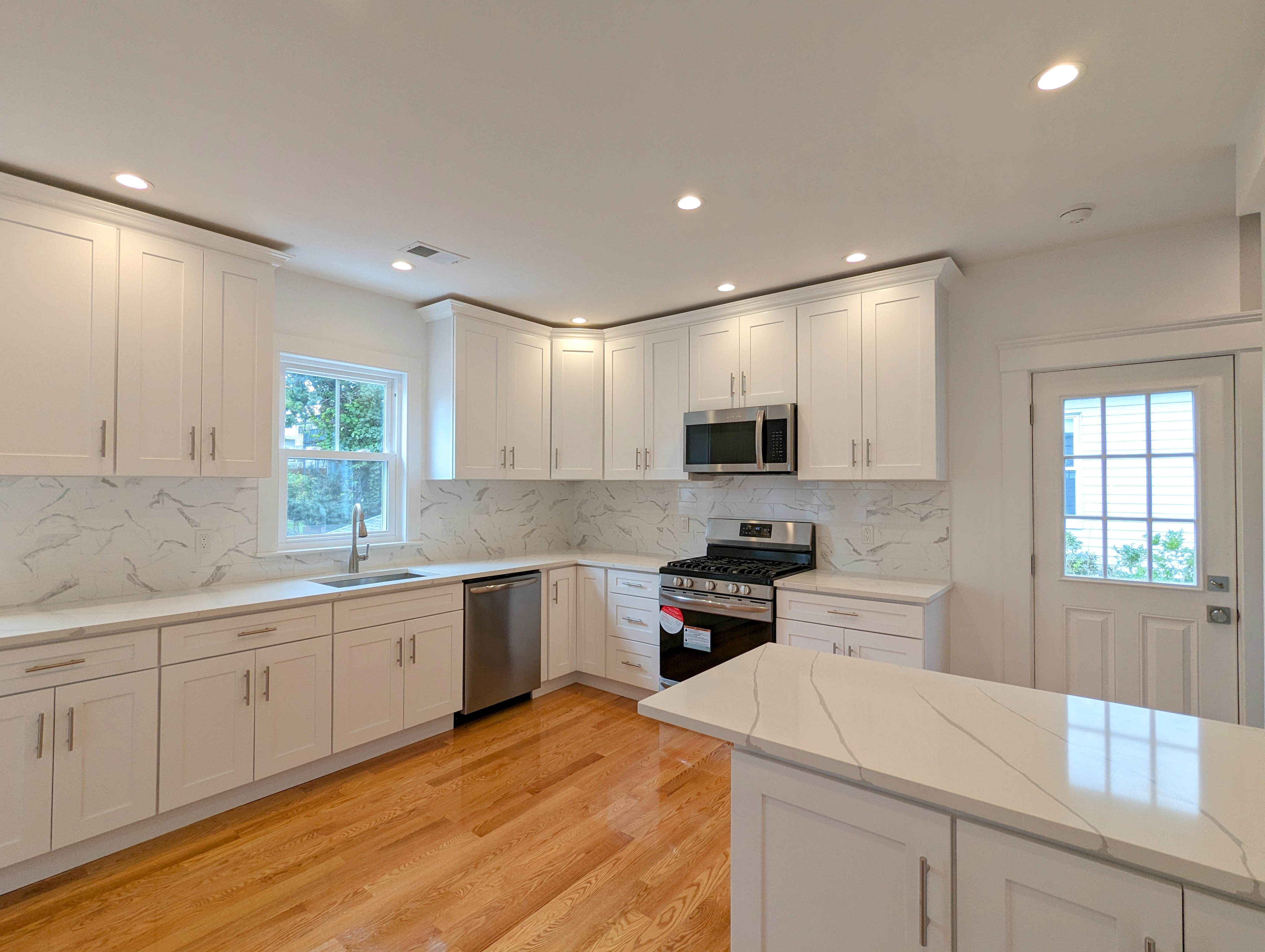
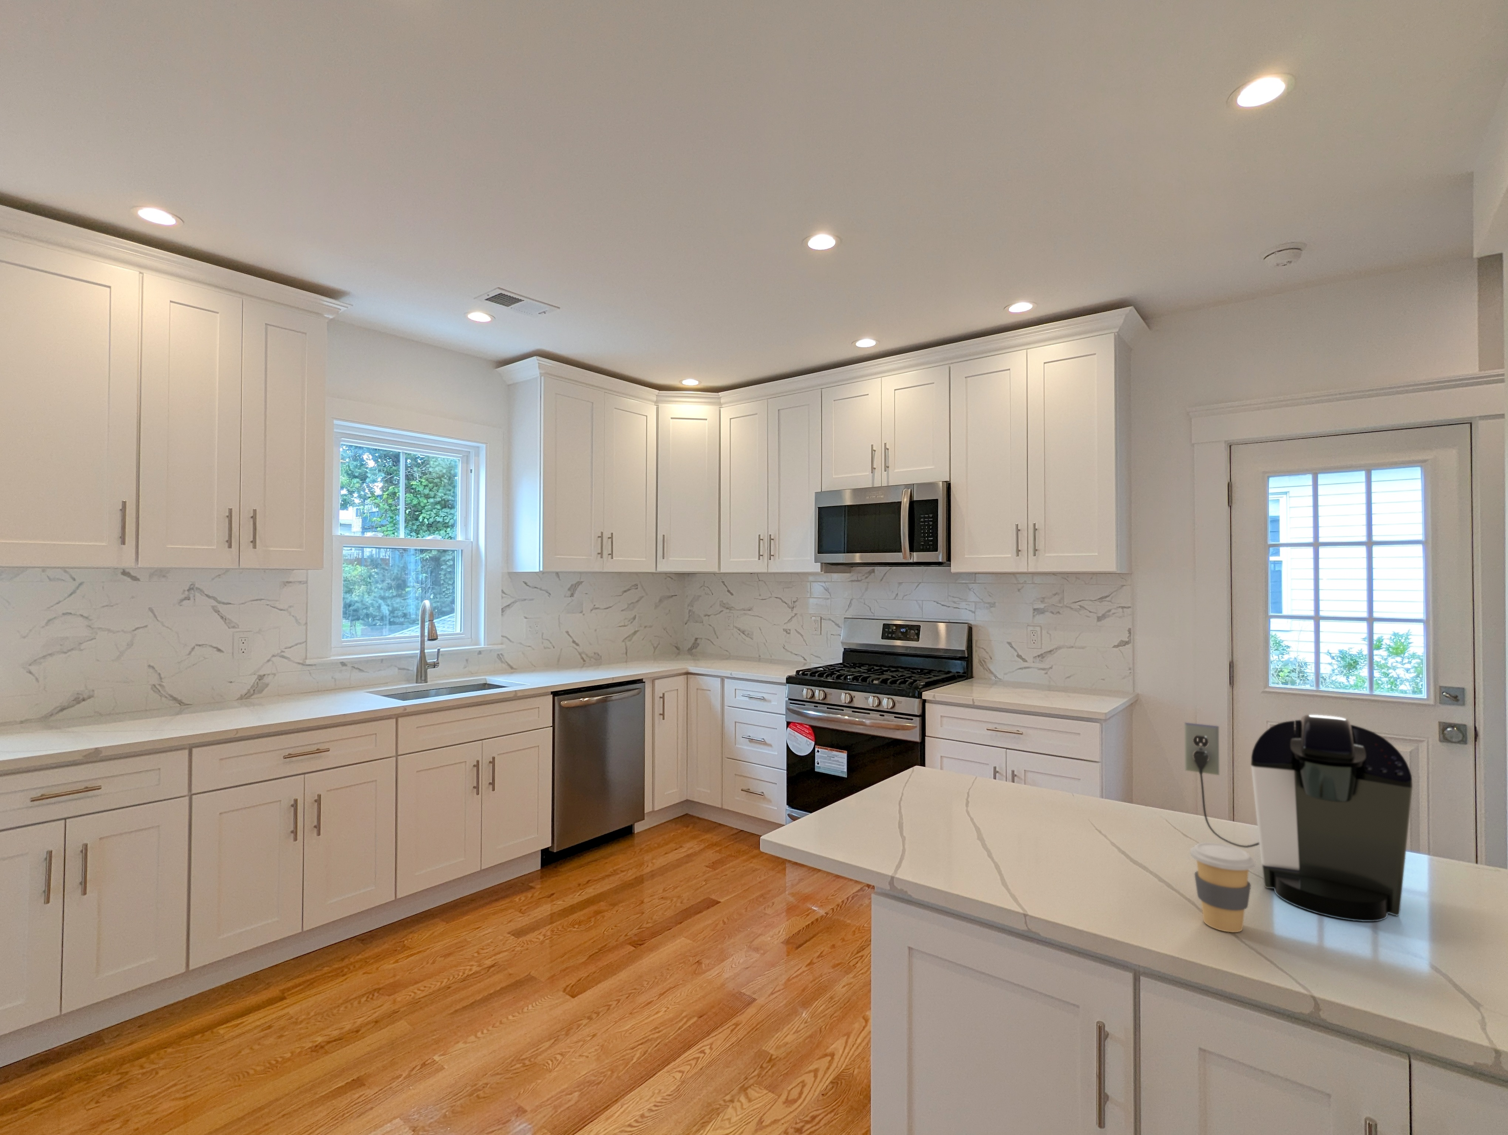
+ coffee cup [1190,842,1255,932]
+ coffee maker [1184,714,1413,922]
